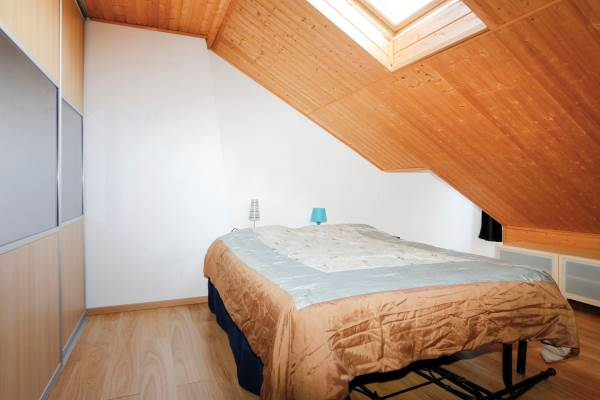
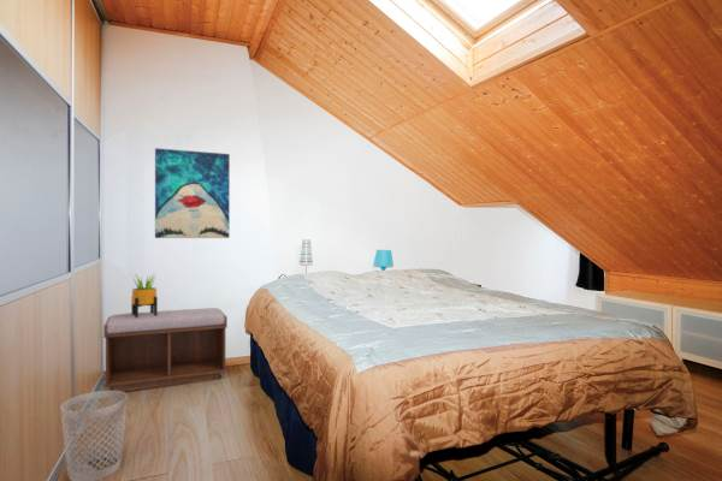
+ wall art [154,147,231,239]
+ bench [102,307,229,392]
+ wastebasket [60,390,129,481]
+ potted plant [130,272,159,317]
